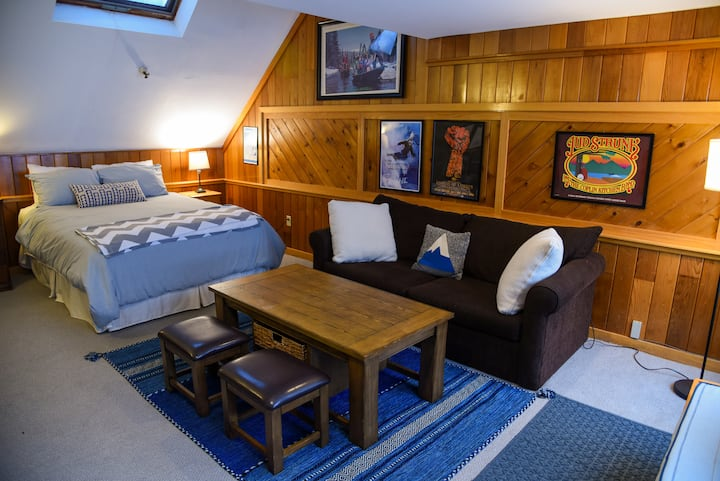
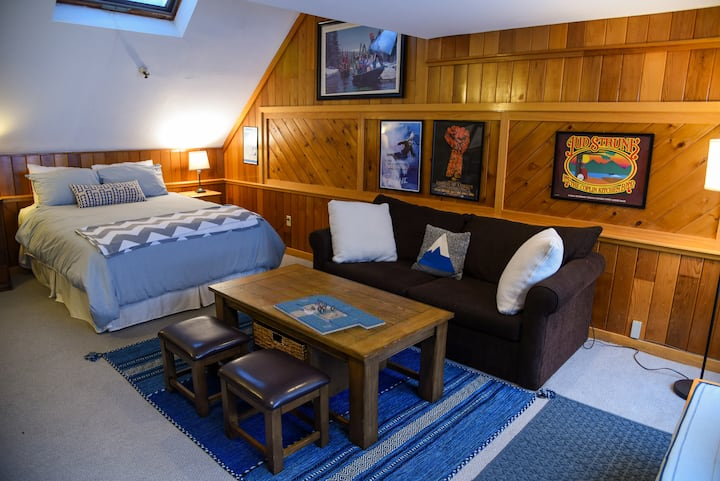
+ board game [273,294,386,336]
